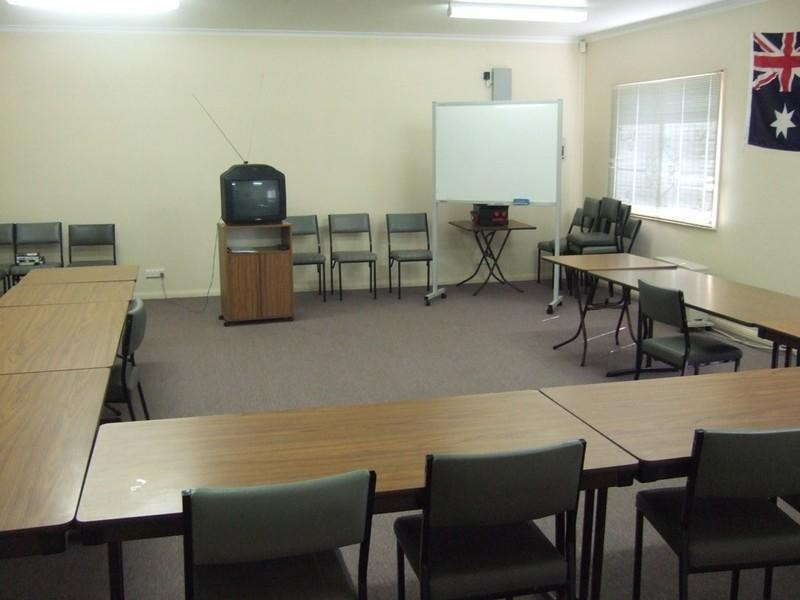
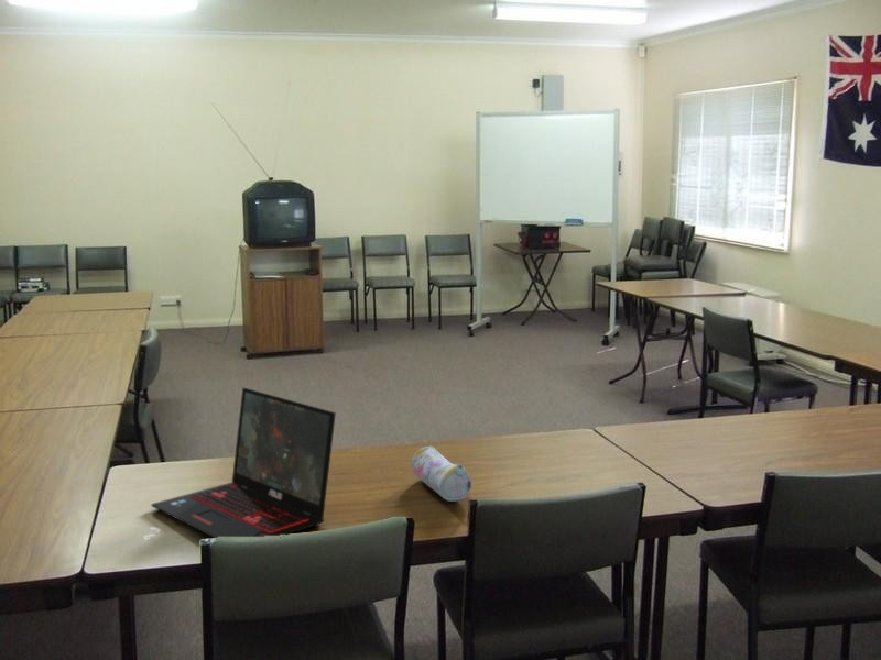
+ pencil case [410,446,472,503]
+ laptop [150,386,337,539]
